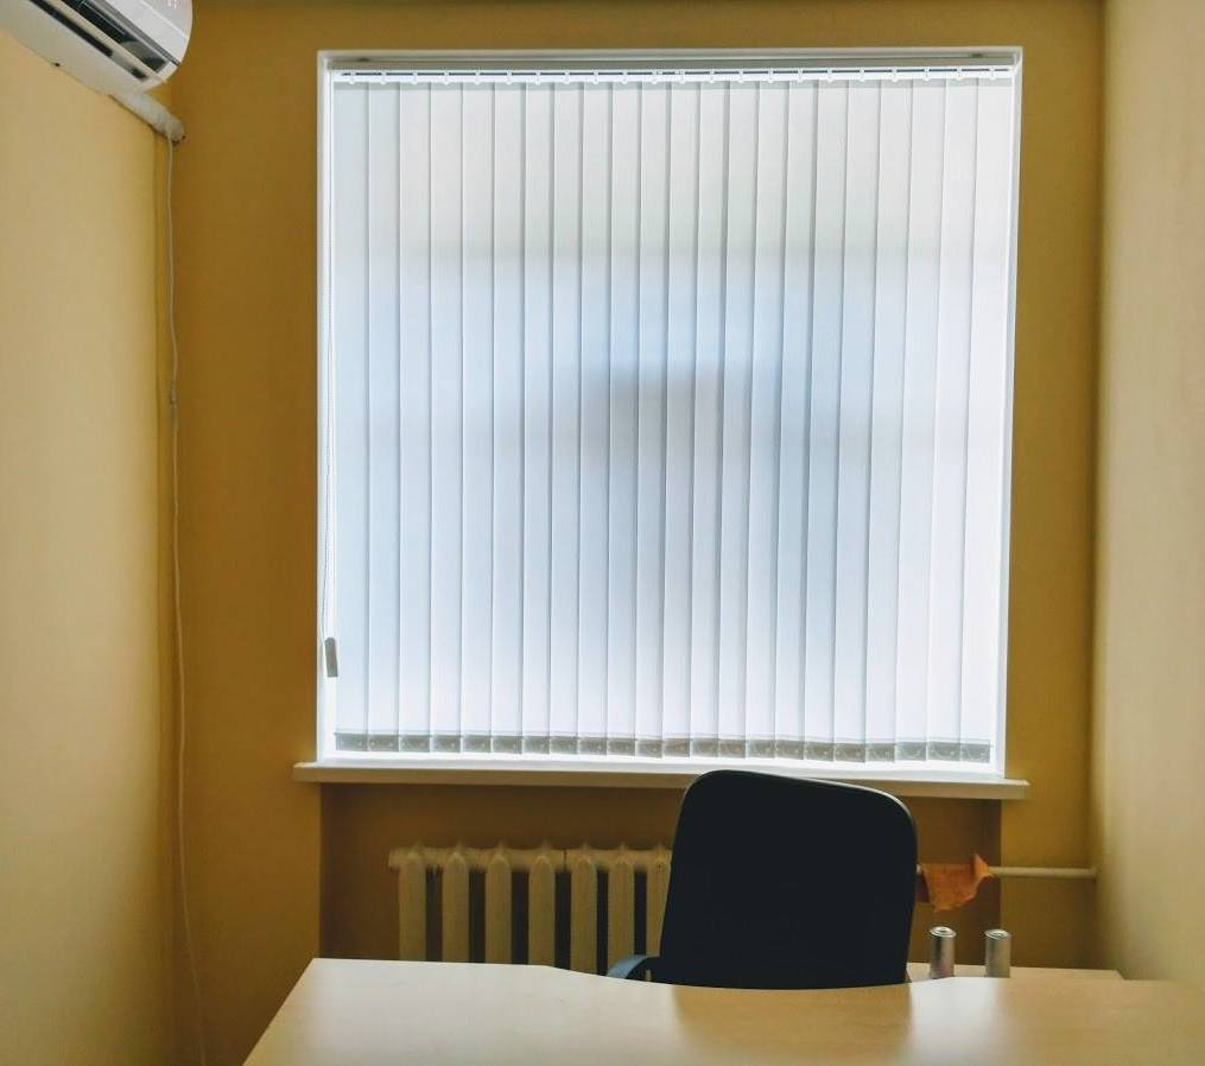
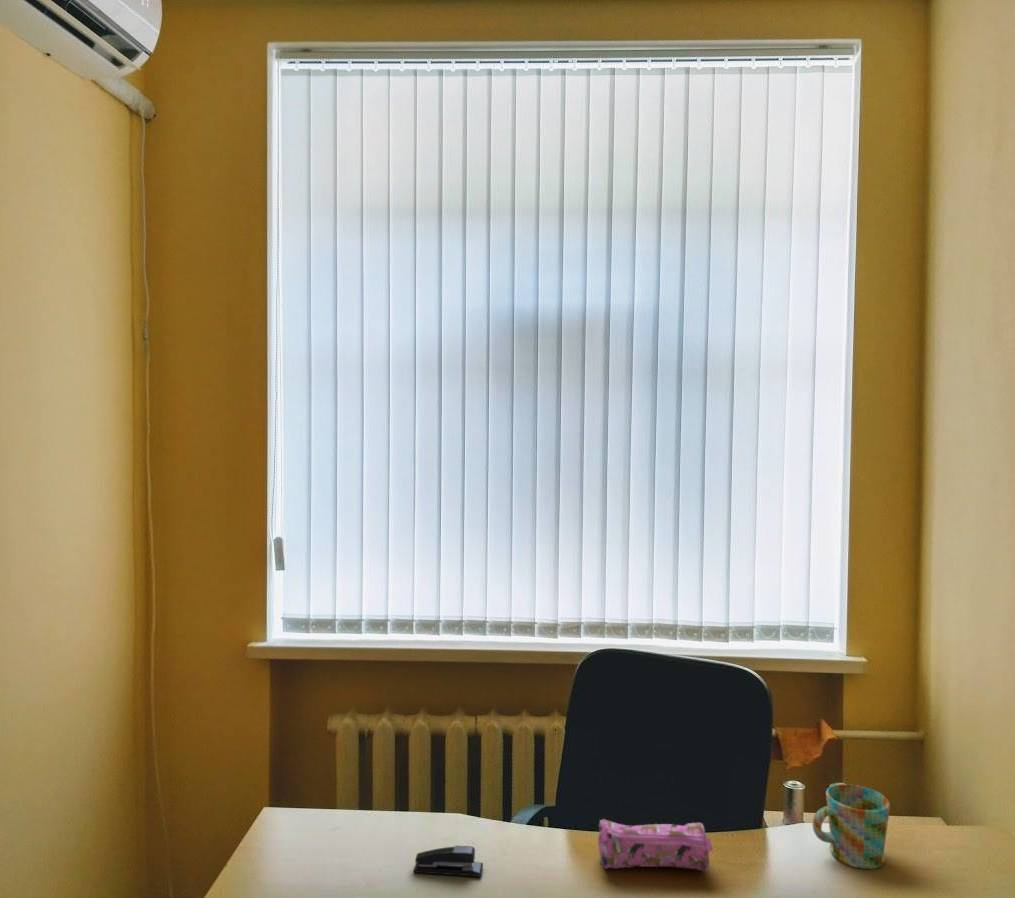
+ mug [811,783,891,870]
+ stapler [413,845,484,878]
+ pencil case [597,818,714,872]
